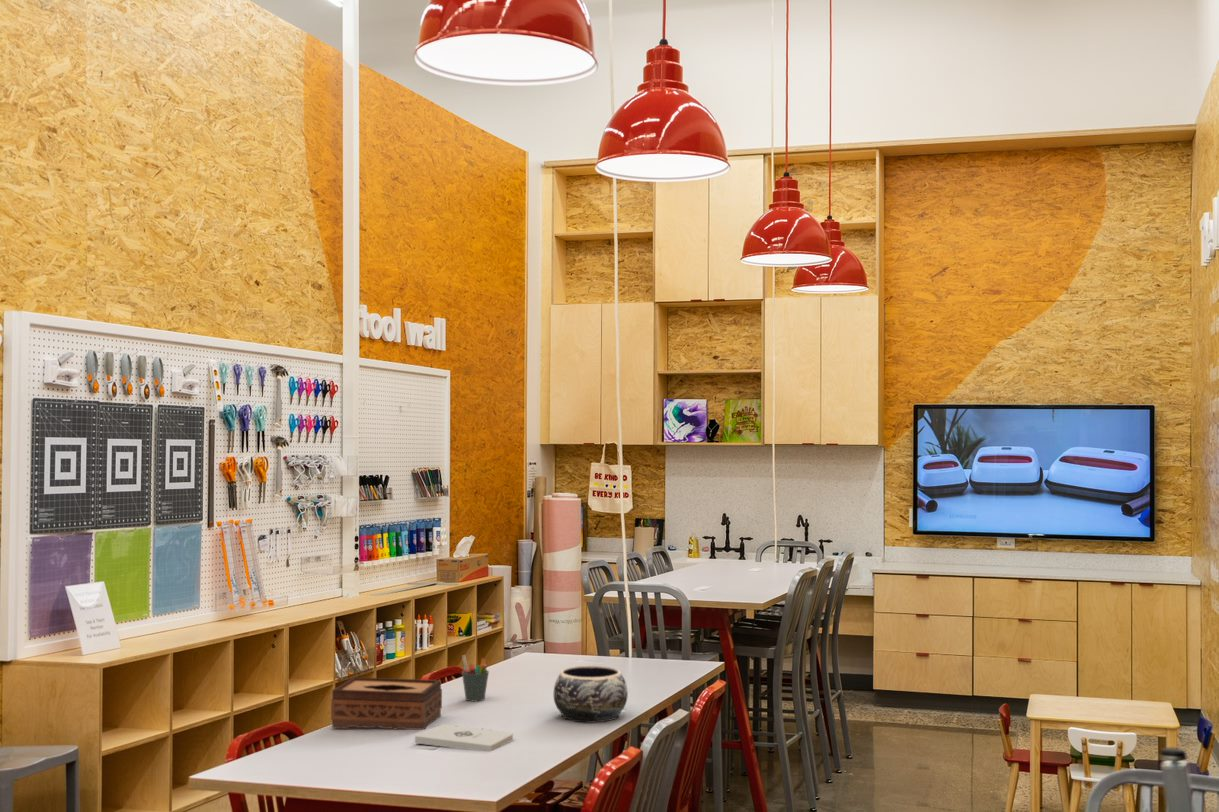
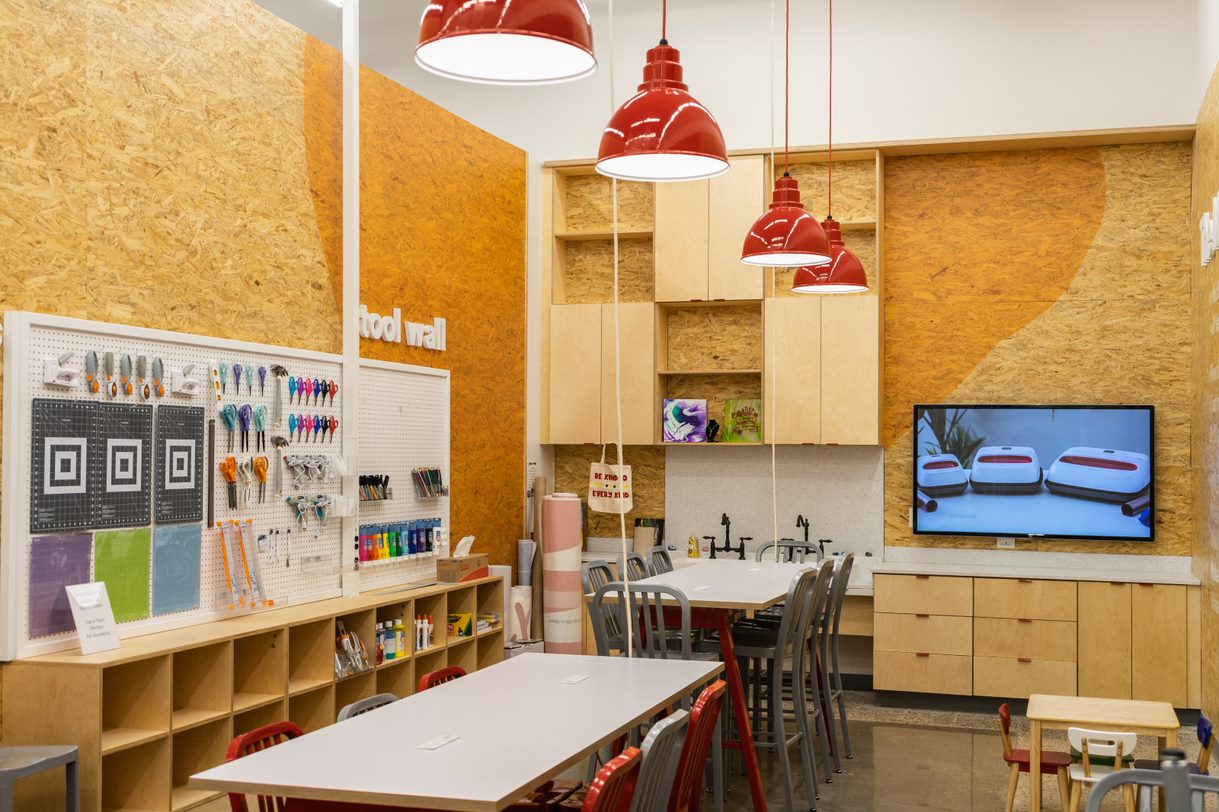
- pen holder [461,654,490,702]
- tissue box [330,676,443,731]
- notepad [414,723,515,752]
- decorative bowl [553,665,629,723]
